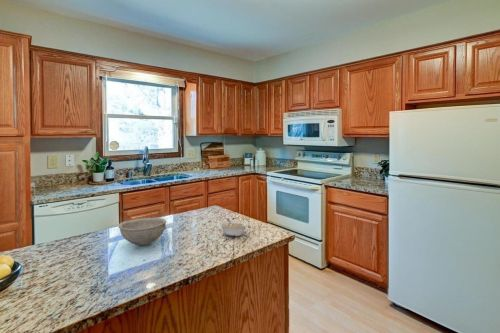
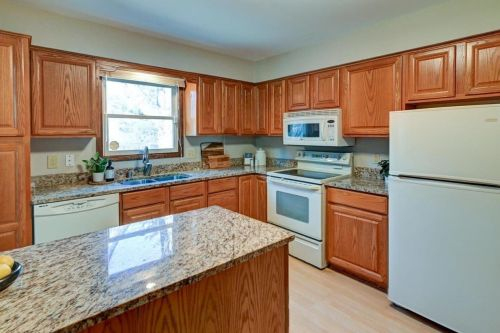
- legume [219,217,248,237]
- bowl [117,217,168,247]
